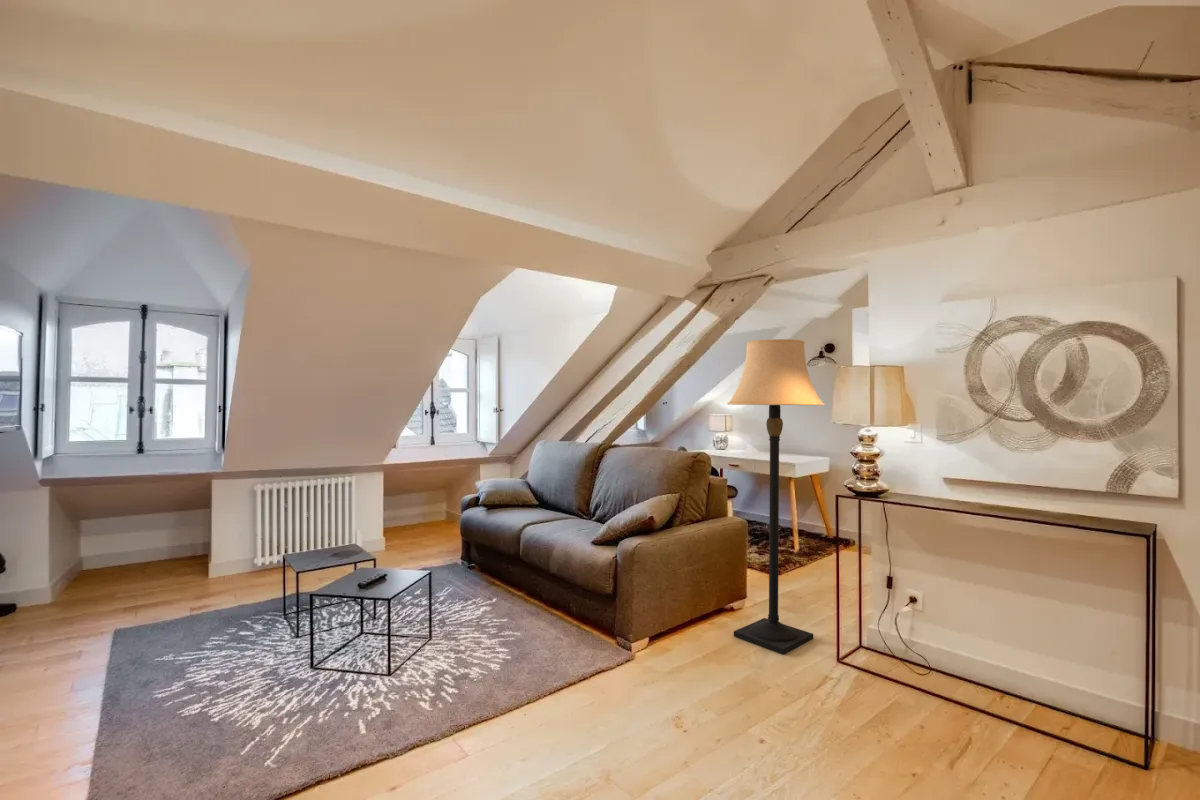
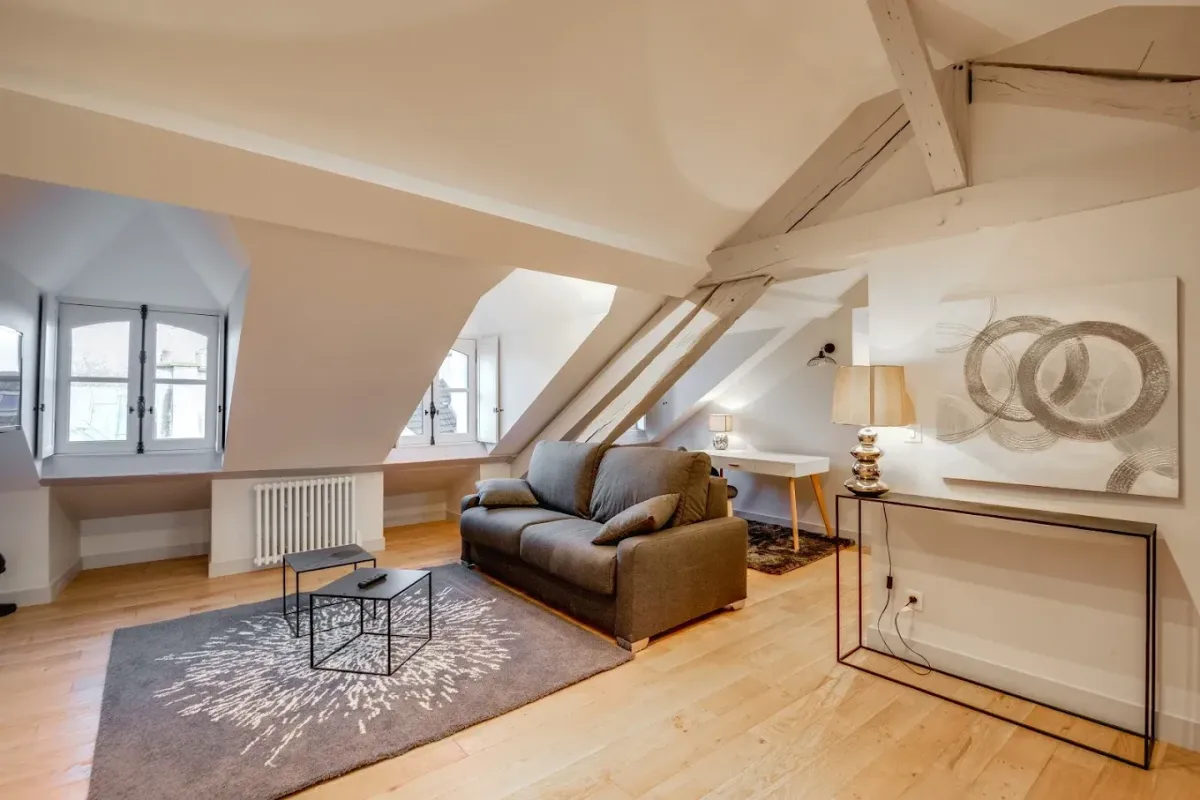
- lamp [726,338,826,655]
